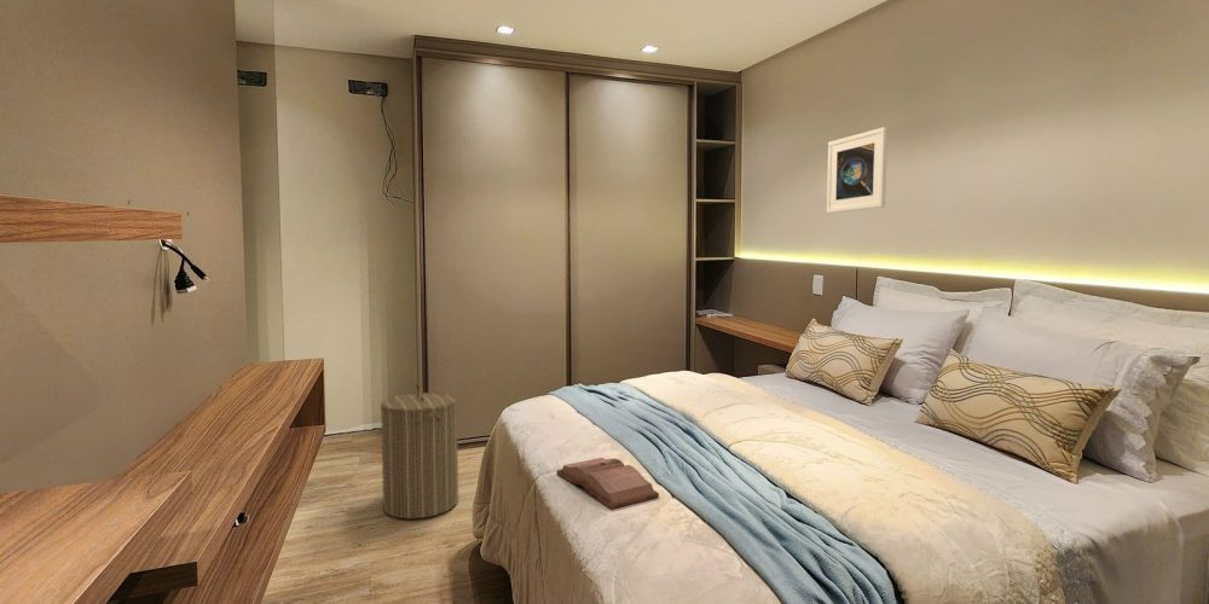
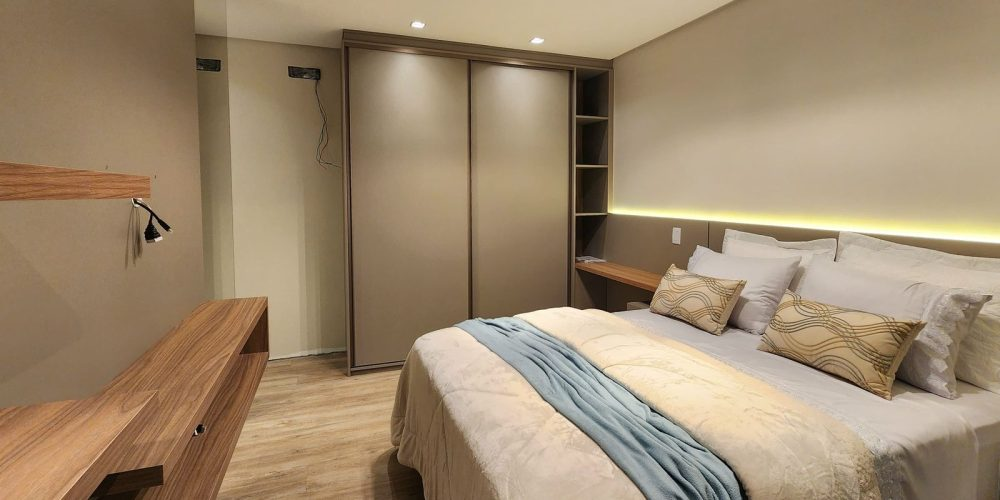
- hardback book [556,457,660,510]
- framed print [826,126,889,214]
- laundry hamper [380,382,459,521]
